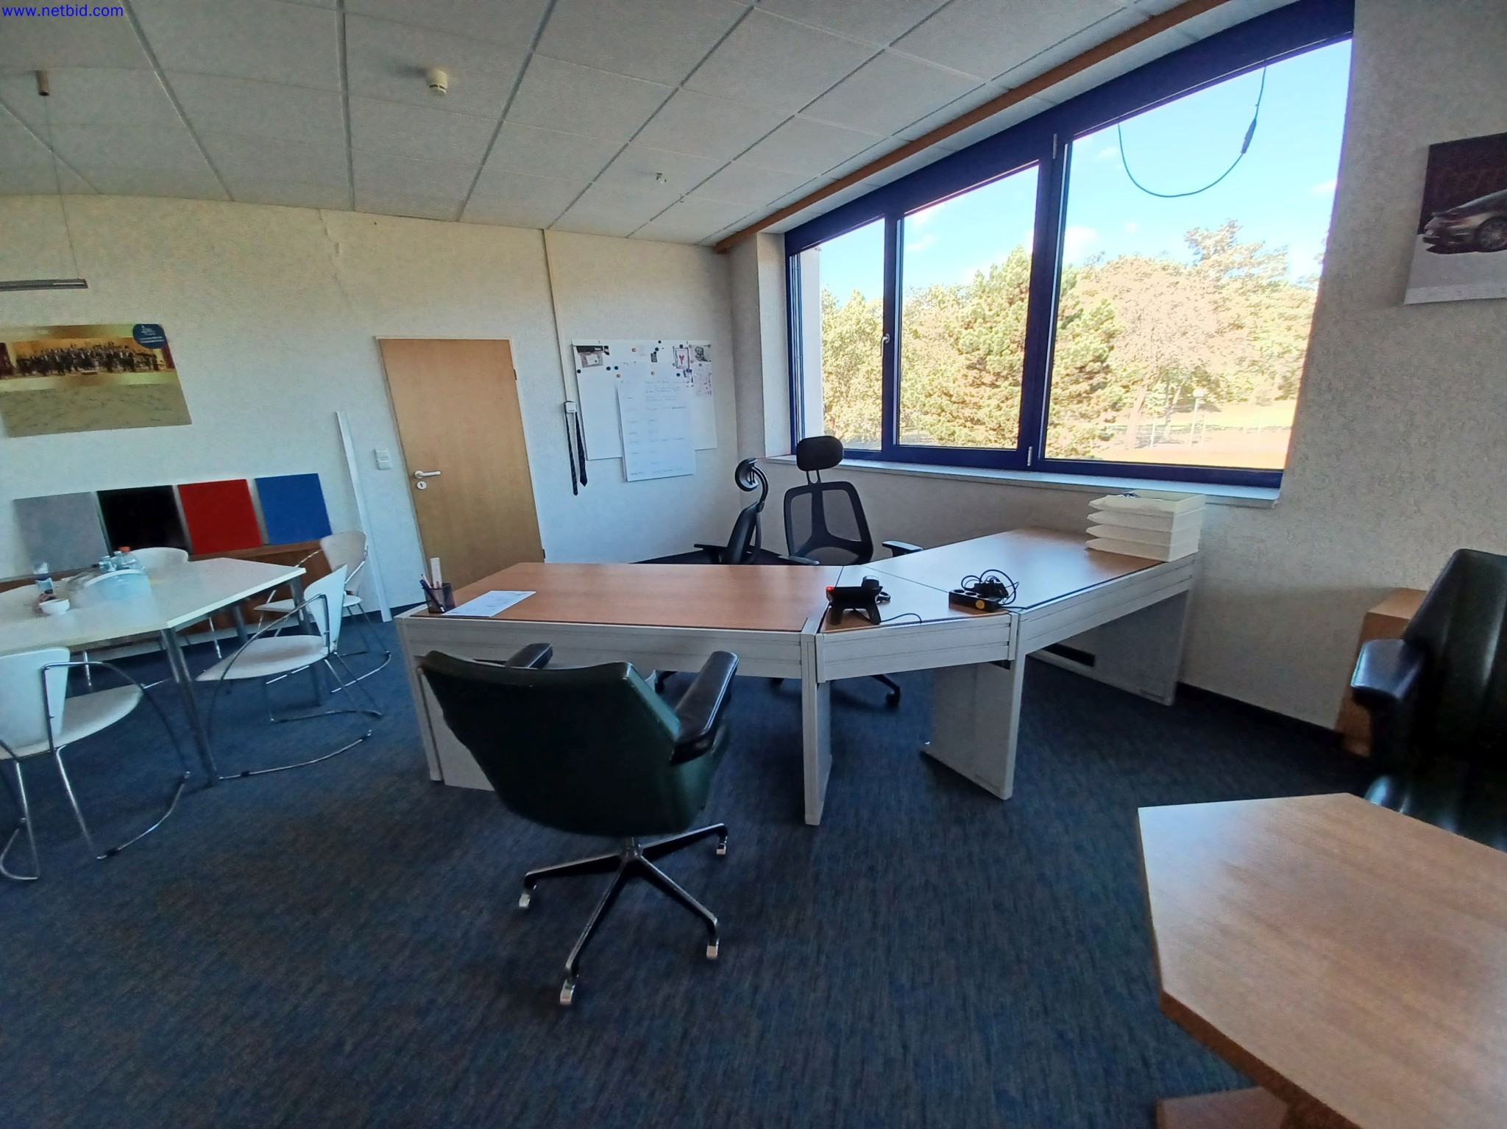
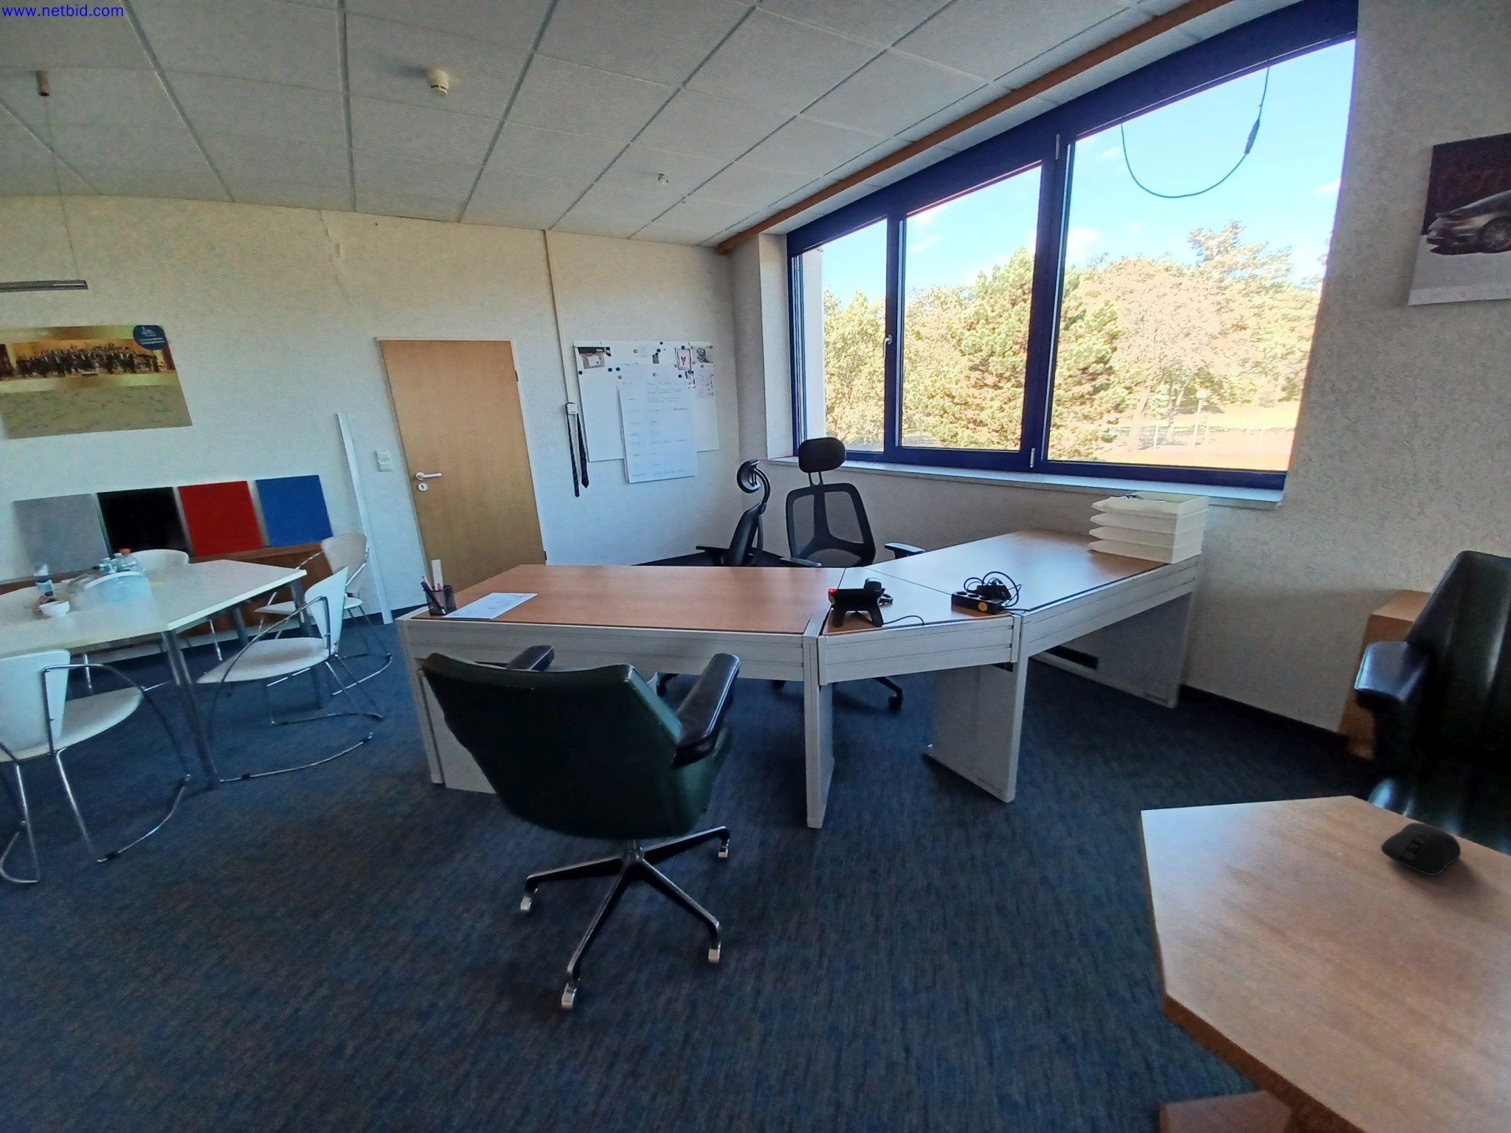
+ computer mouse [1380,821,1461,876]
